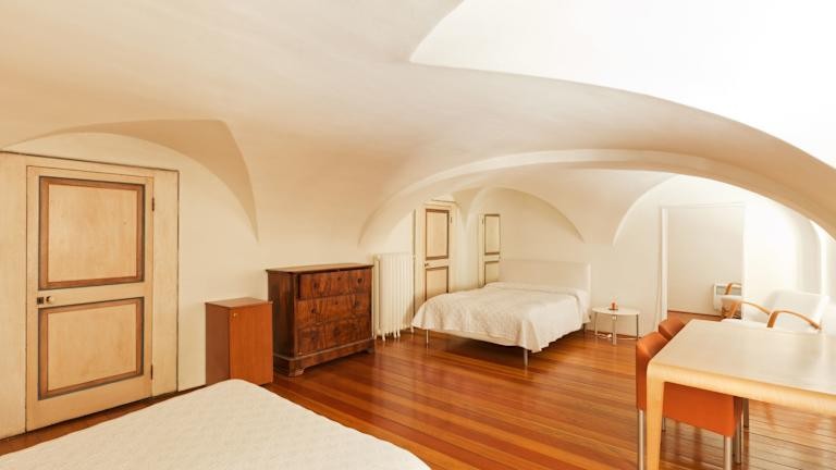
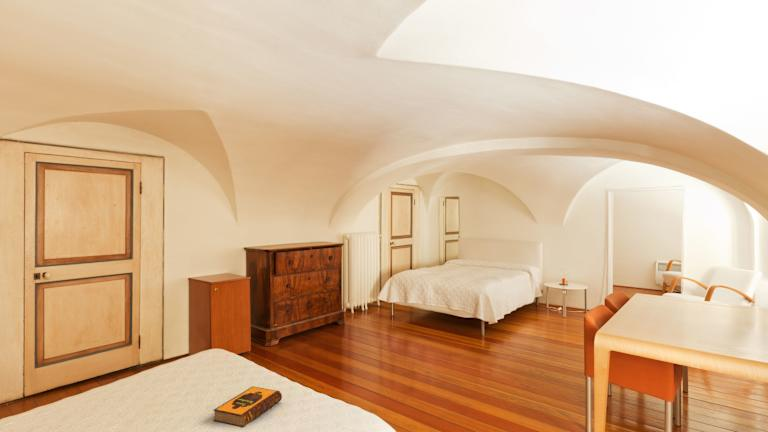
+ hardback book [212,386,283,429]
